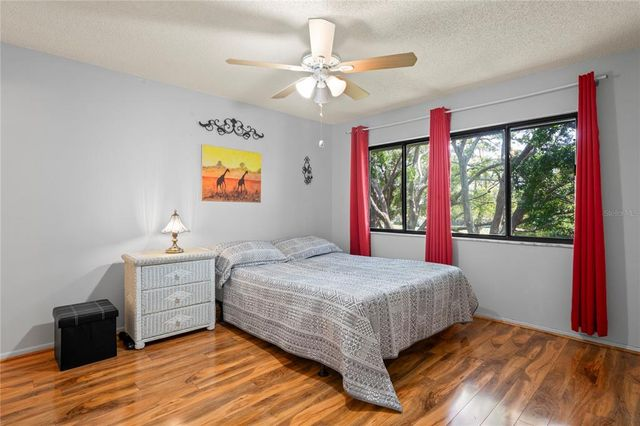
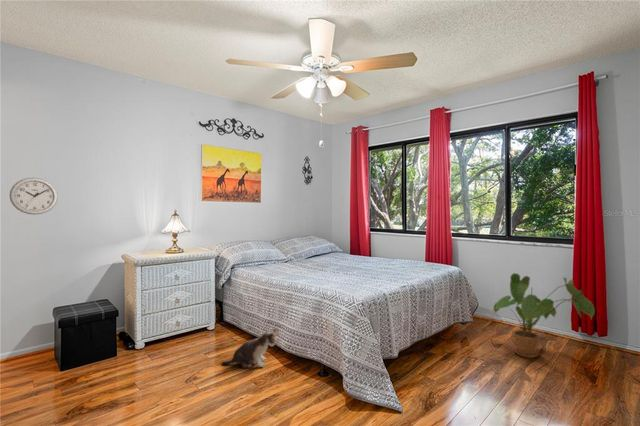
+ plush toy [220,328,280,369]
+ wall clock [8,177,59,216]
+ house plant [492,272,596,359]
